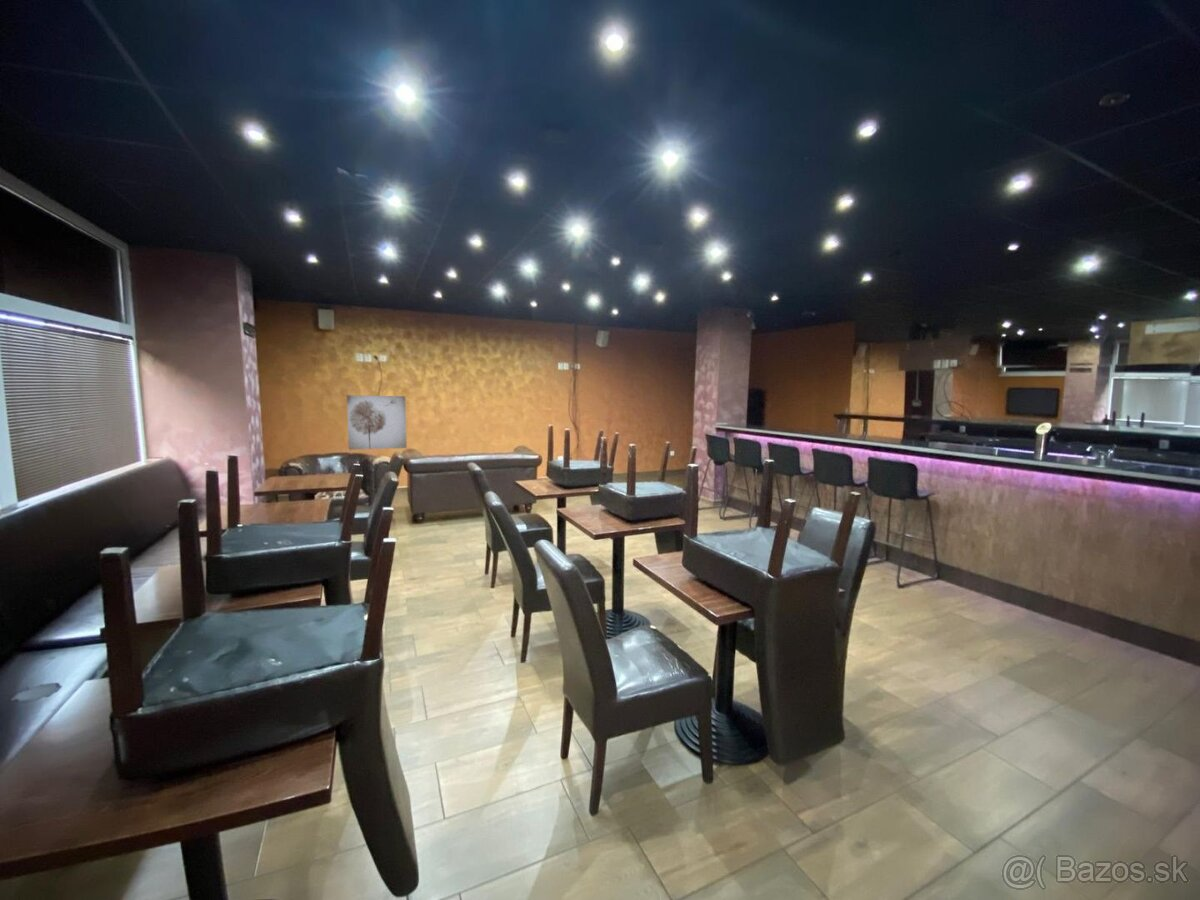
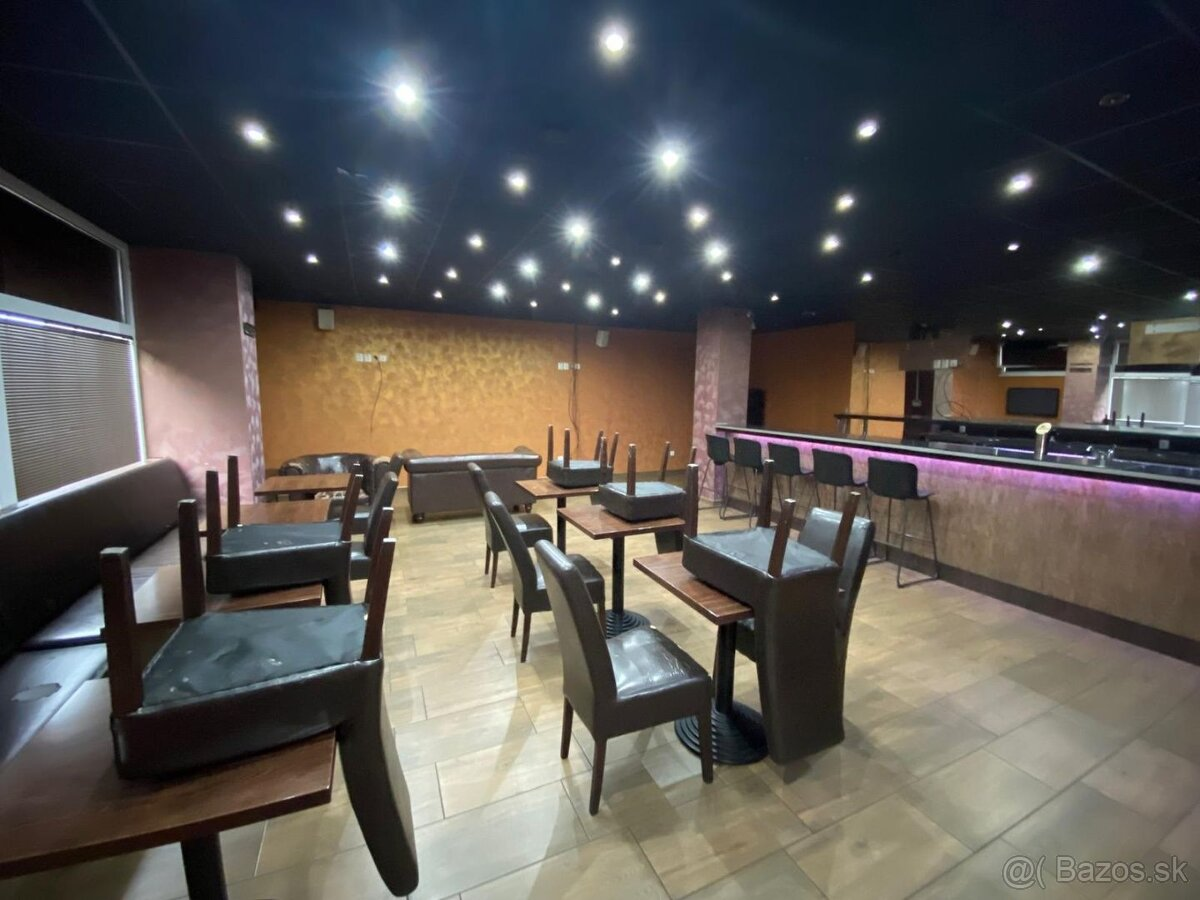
- wall art [346,394,408,451]
